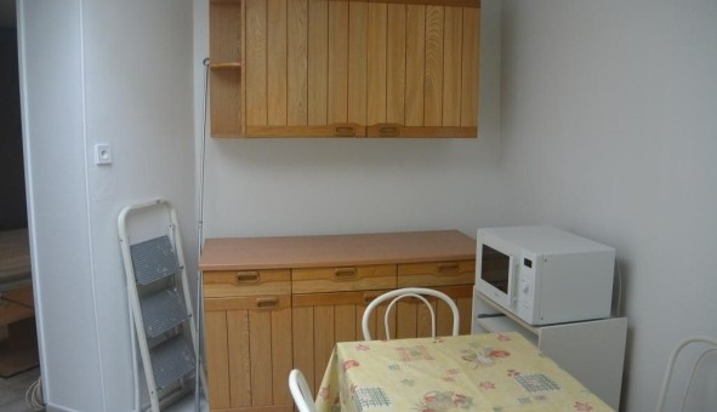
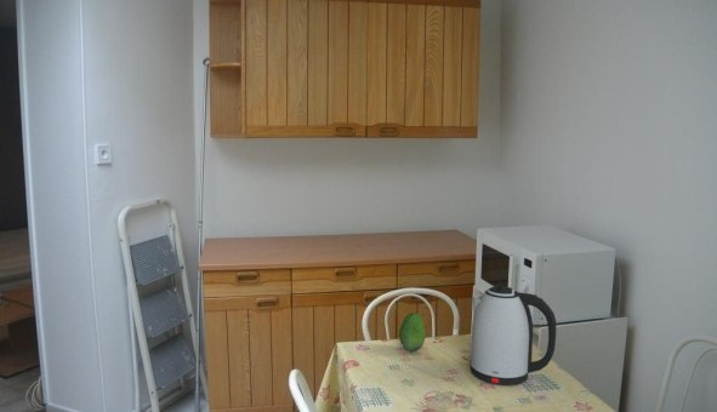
+ kettle [470,285,557,387]
+ fruit [398,311,427,353]
